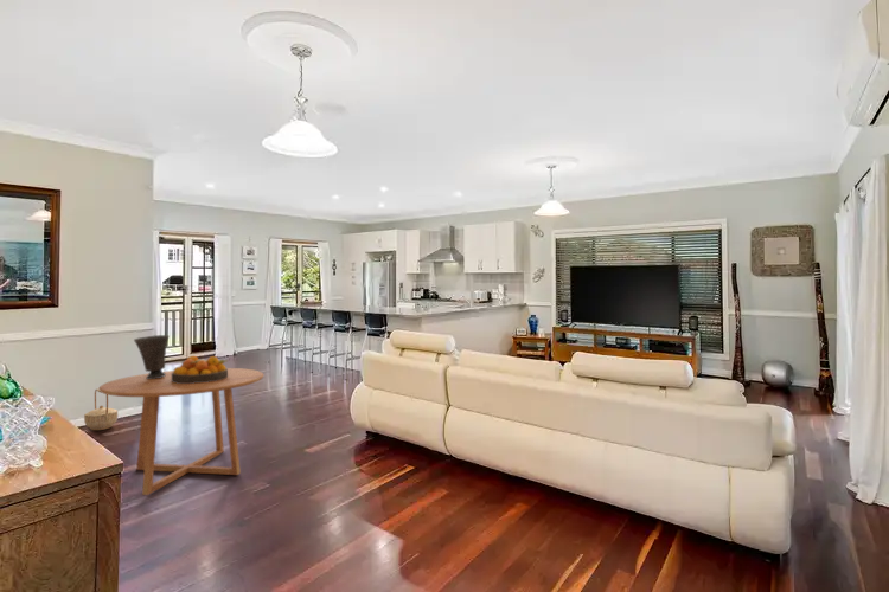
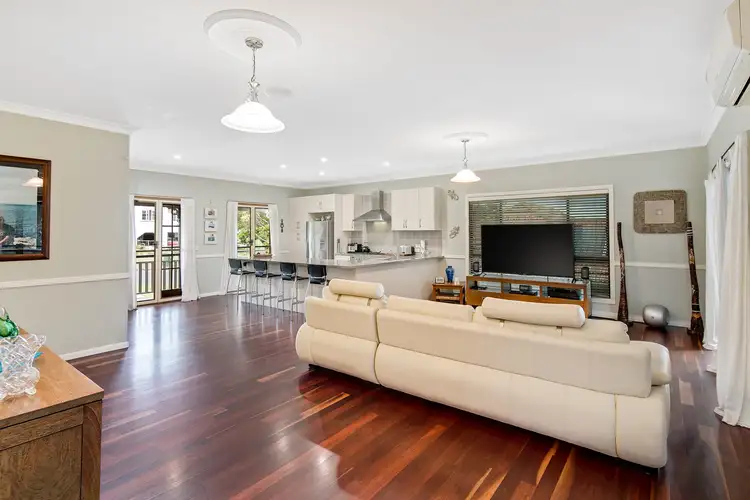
- basket [83,387,119,431]
- fruit bowl [172,355,229,384]
- vase [133,334,171,379]
- dining table [97,367,264,496]
